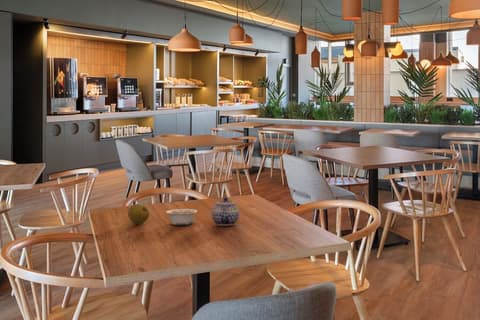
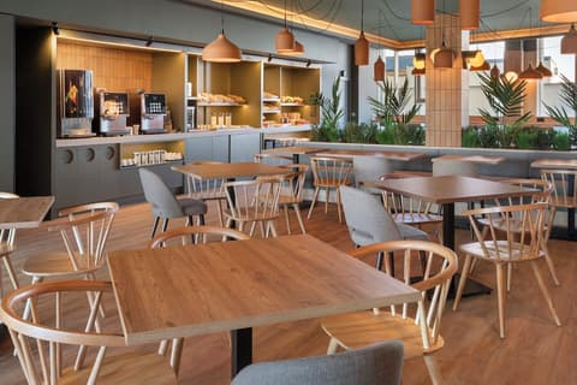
- teapot [211,196,240,227]
- legume [162,208,198,226]
- fruit [127,203,150,225]
